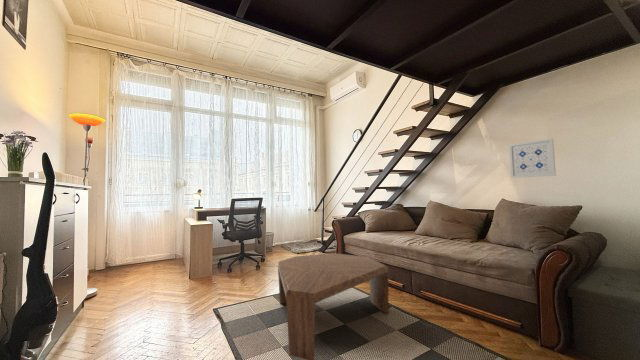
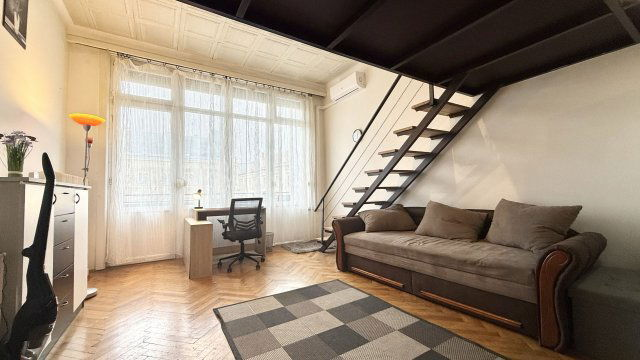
- coffee table [277,252,389,360]
- wall art [508,137,557,179]
